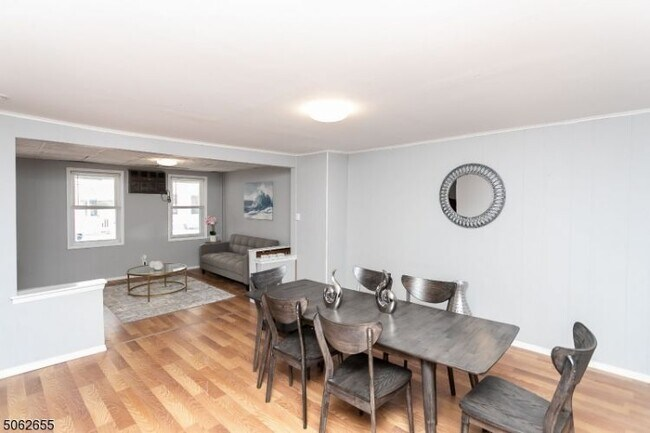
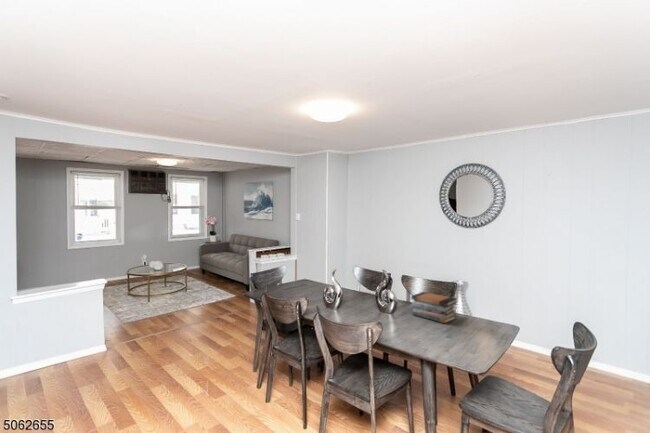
+ book stack [410,291,459,324]
